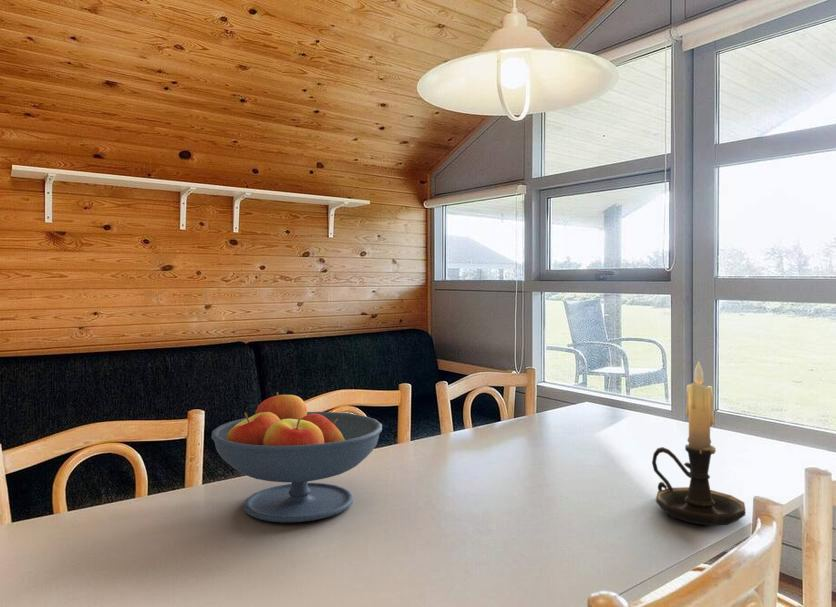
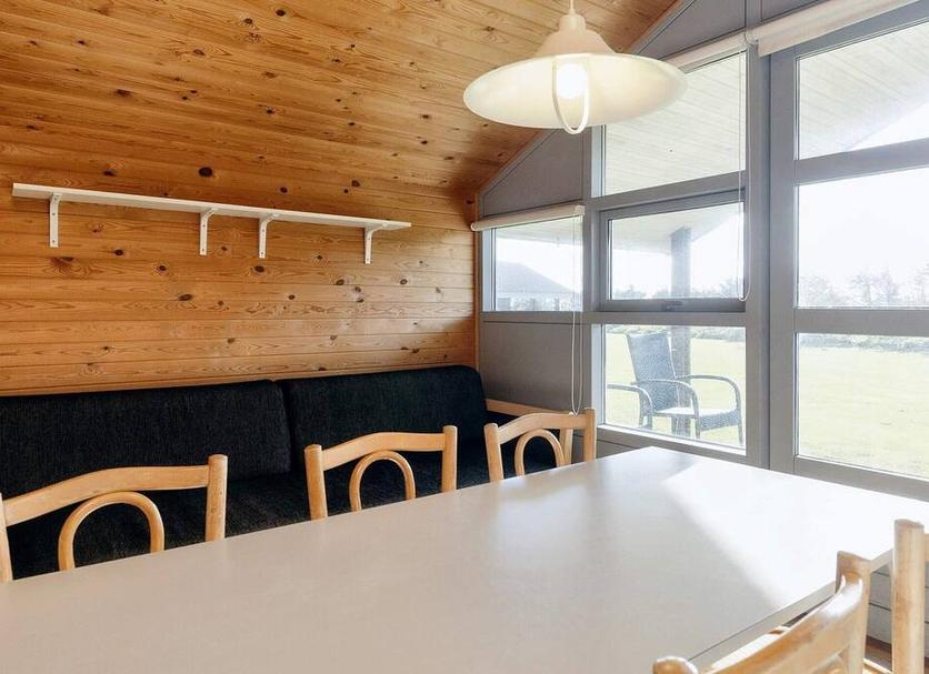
- fruit bowl [211,391,383,523]
- candle holder [651,360,746,527]
